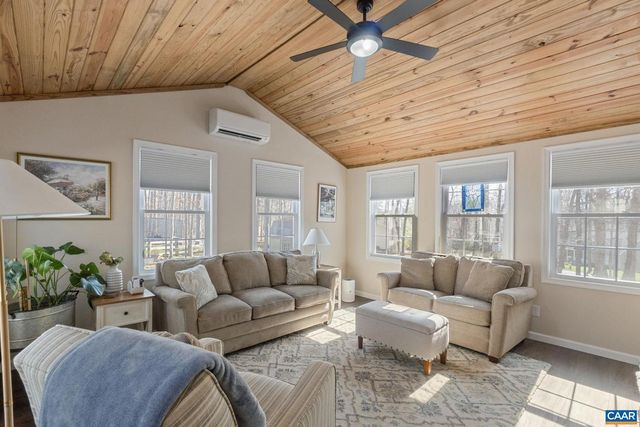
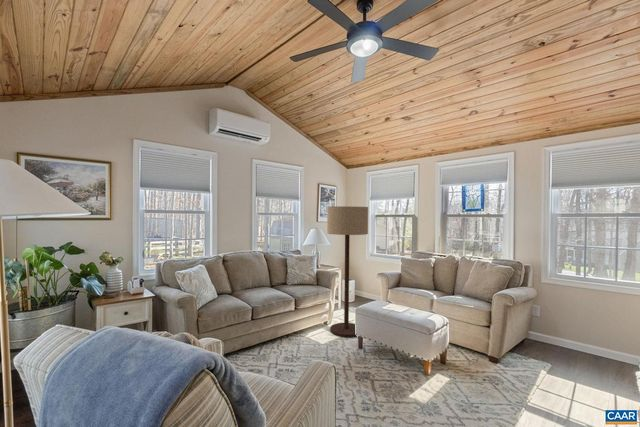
+ floor lamp [326,205,369,338]
